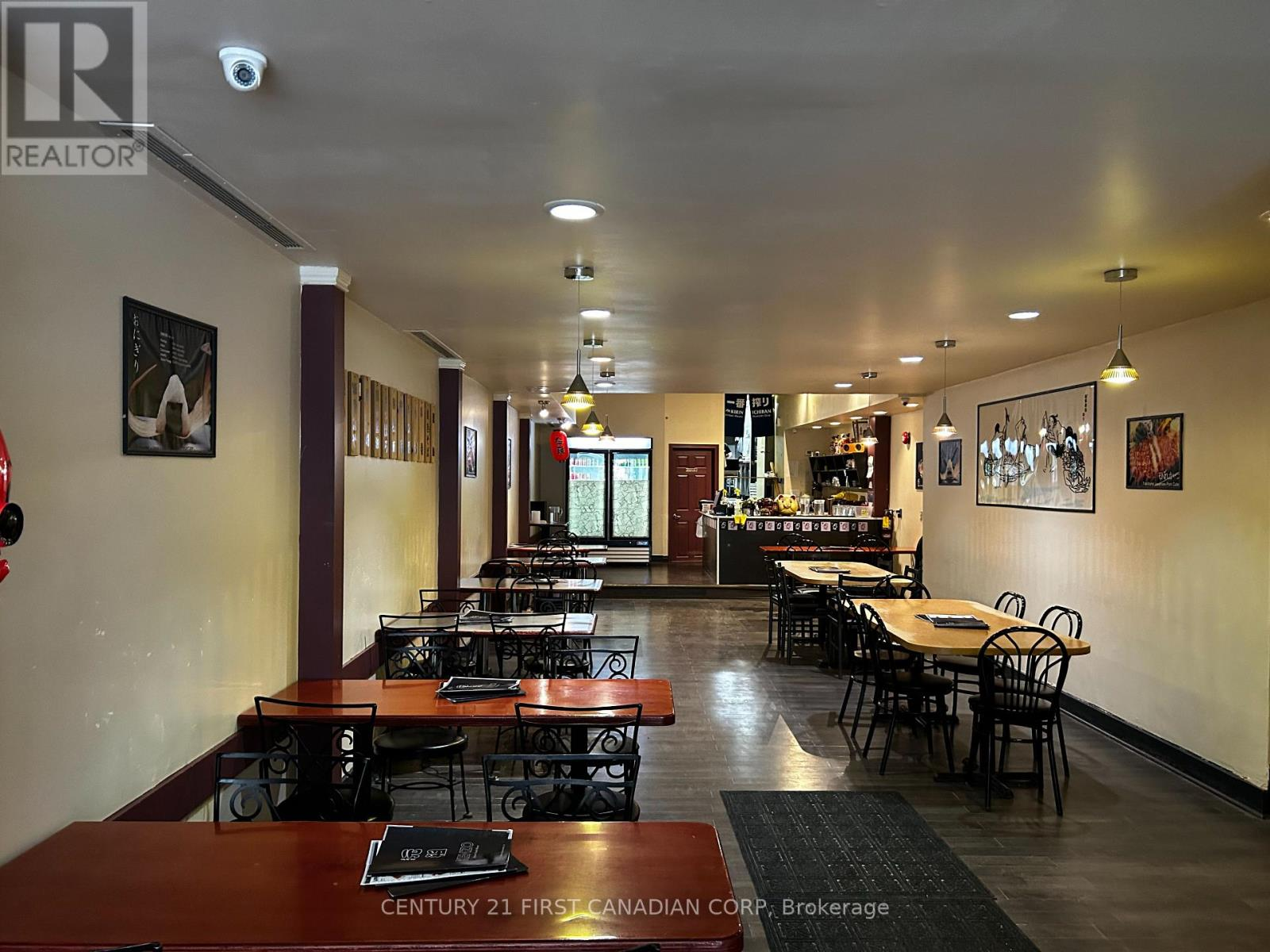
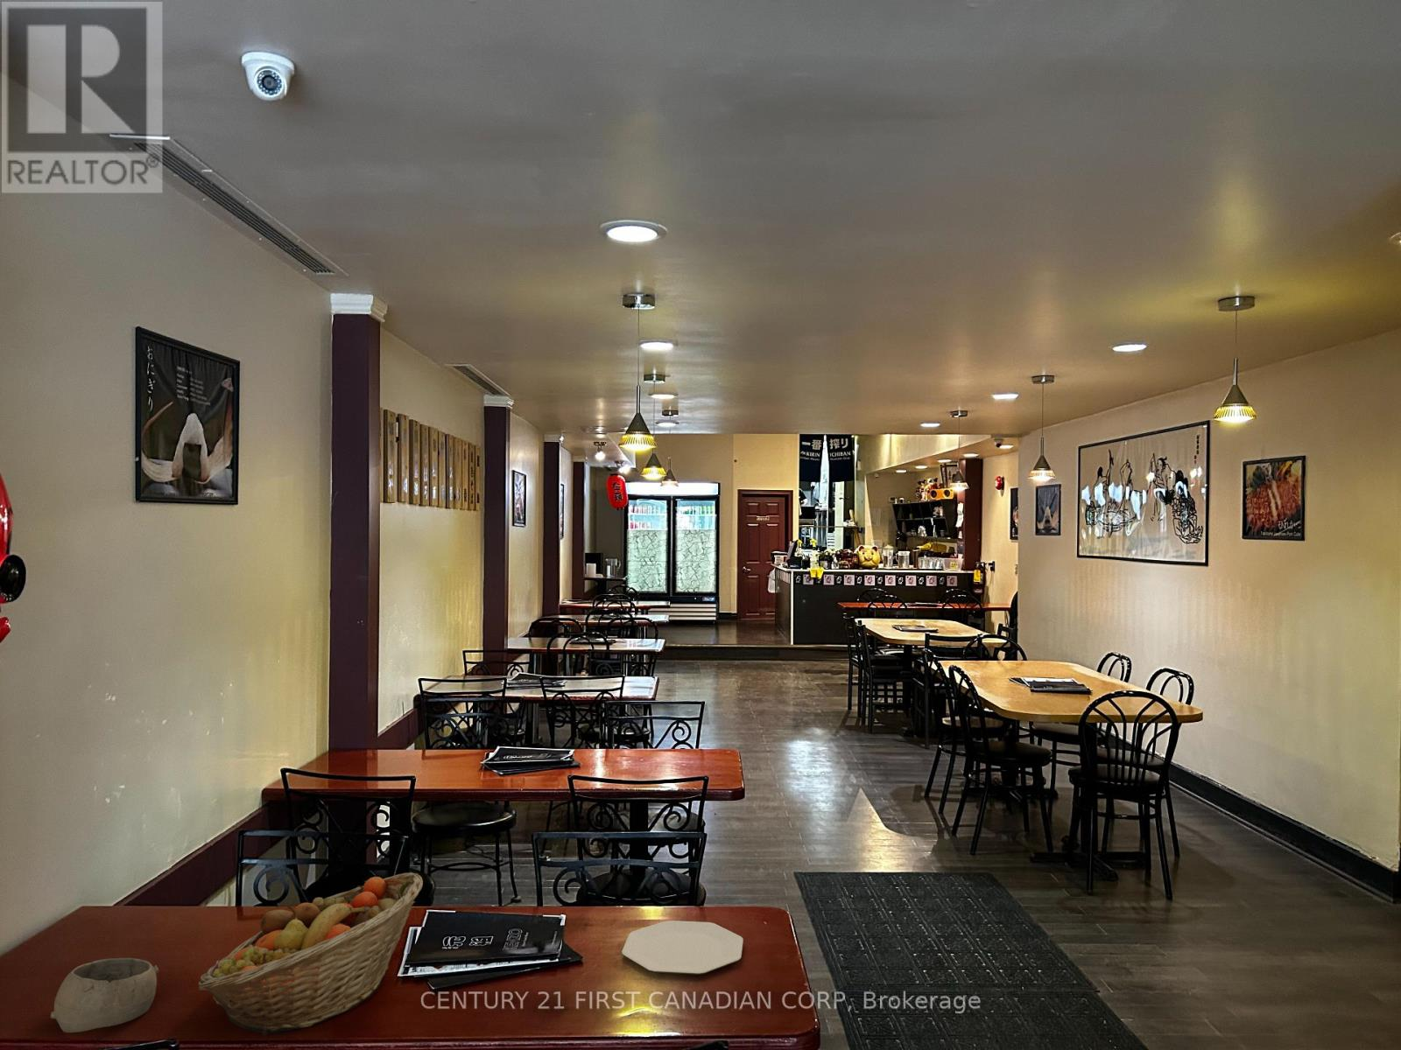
+ plate [621,920,745,976]
+ fruit basket [197,871,424,1036]
+ bowl [50,957,159,1033]
